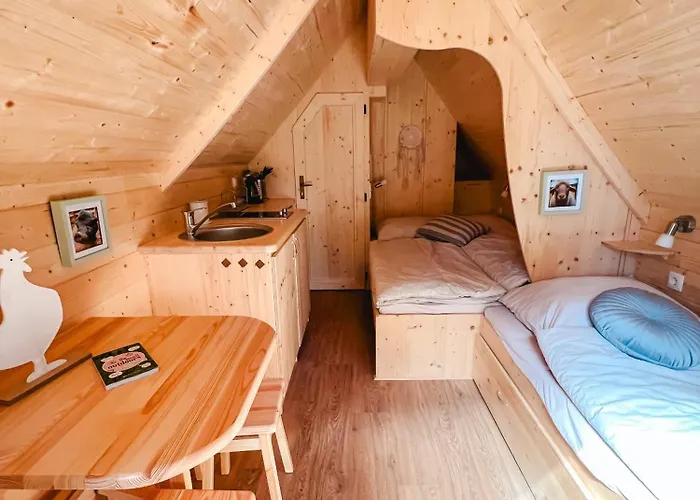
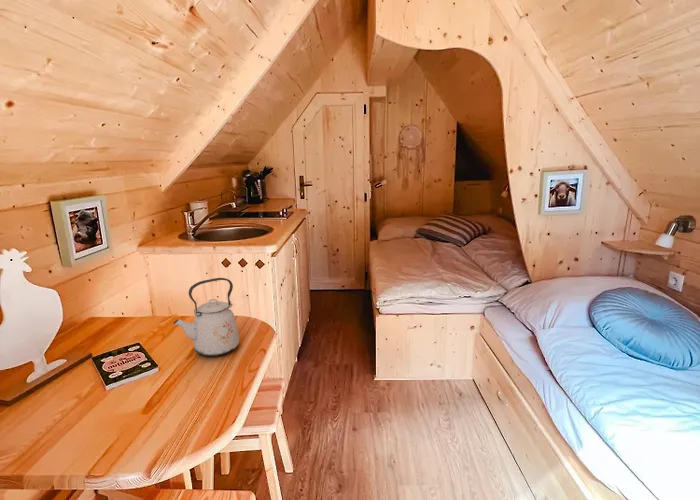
+ kettle [172,277,240,357]
